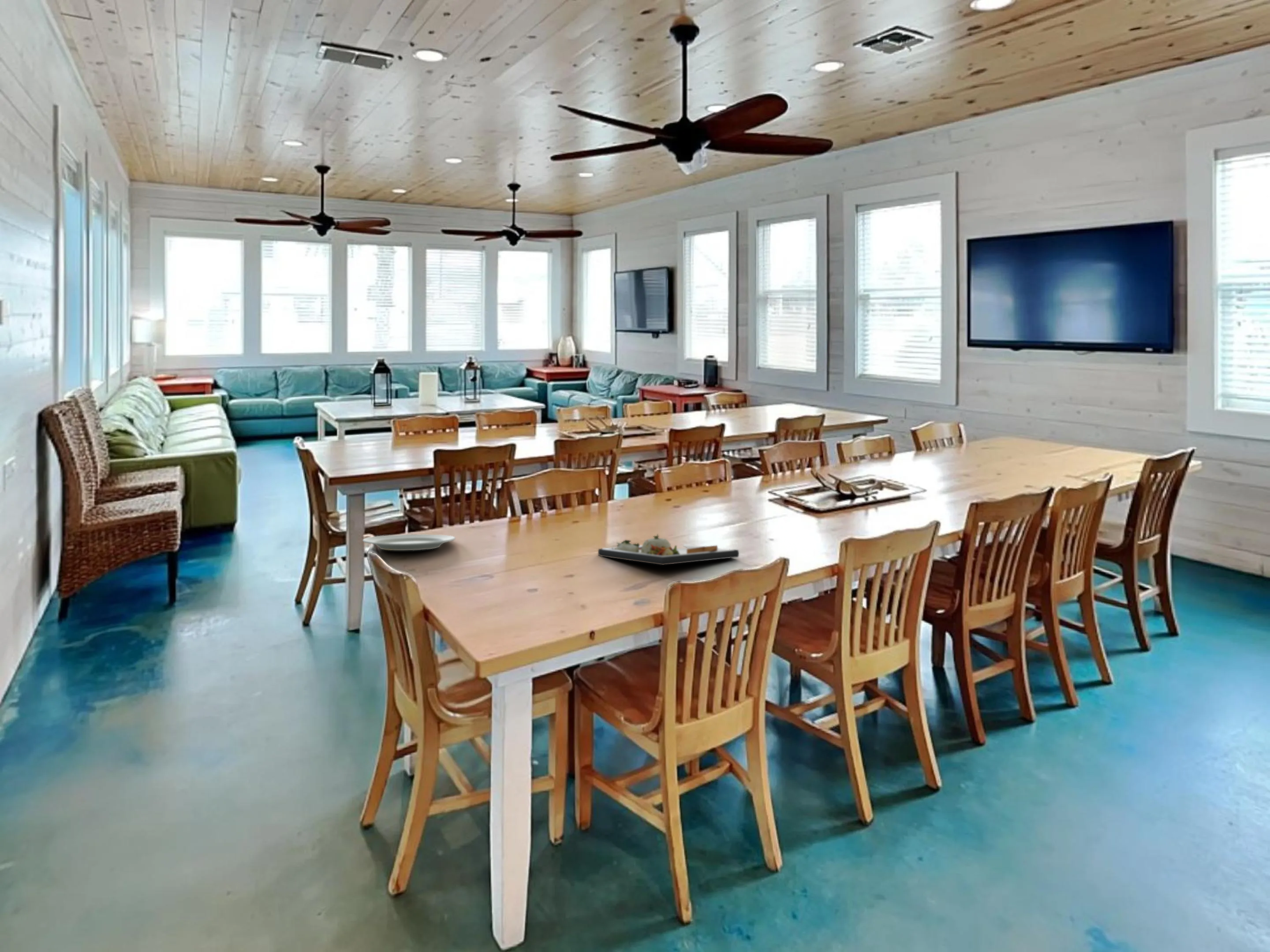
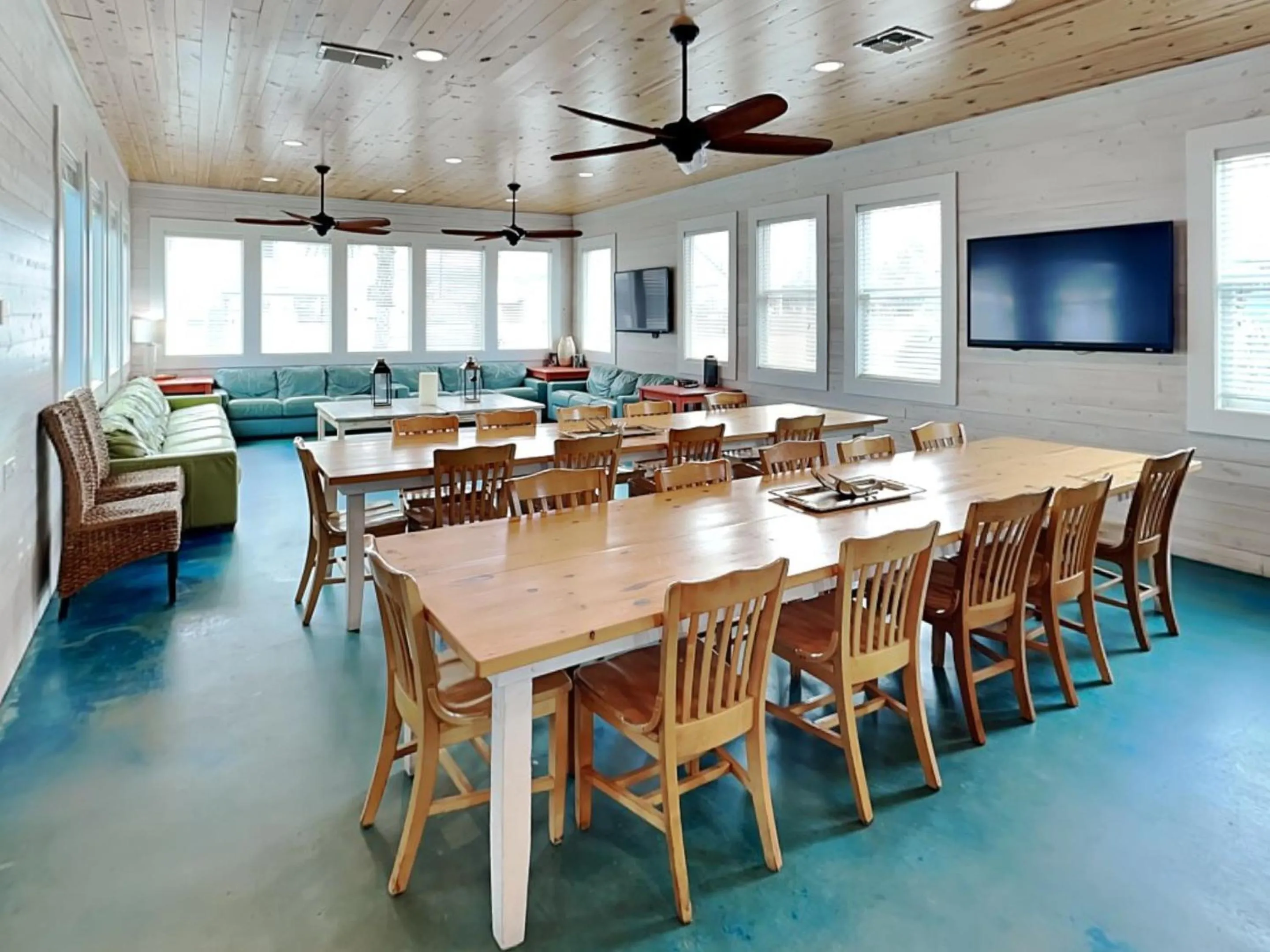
- chinaware [362,534,456,551]
- dinner plate [598,534,740,565]
